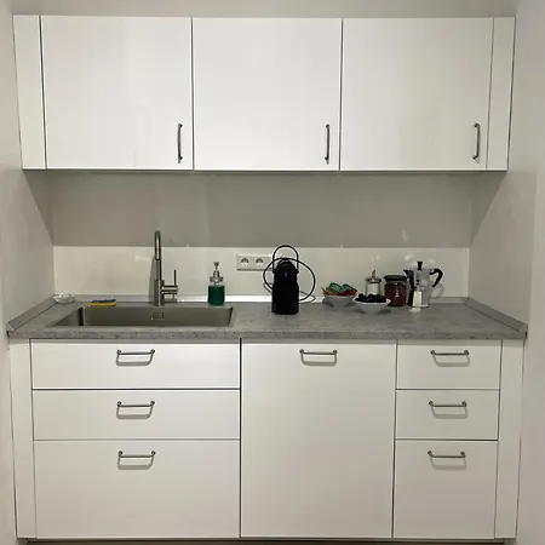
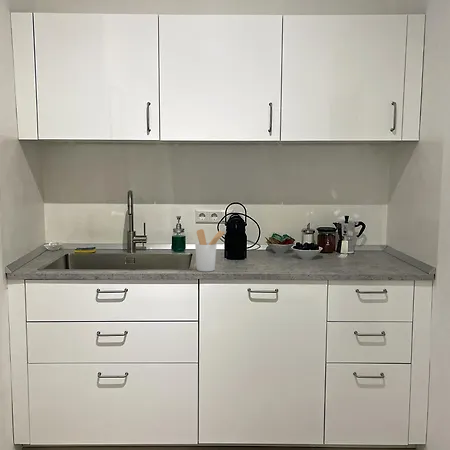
+ utensil holder [194,228,226,272]
